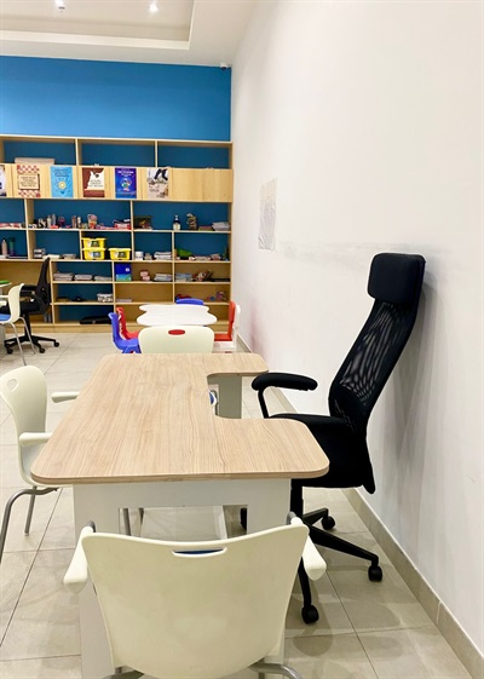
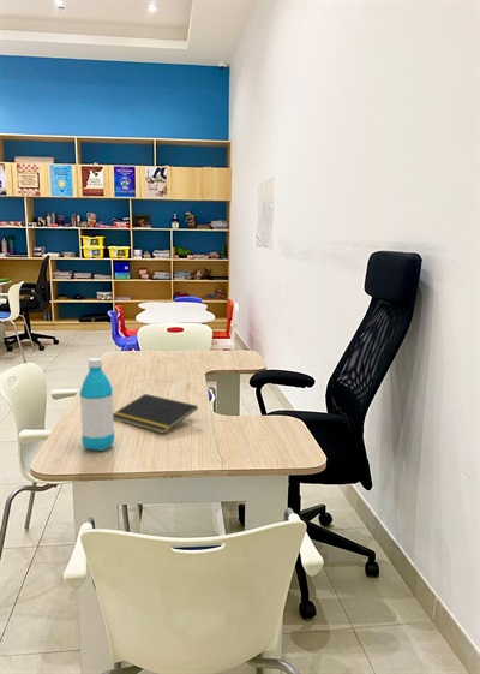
+ water bottle [78,357,115,452]
+ notepad [113,393,199,435]
